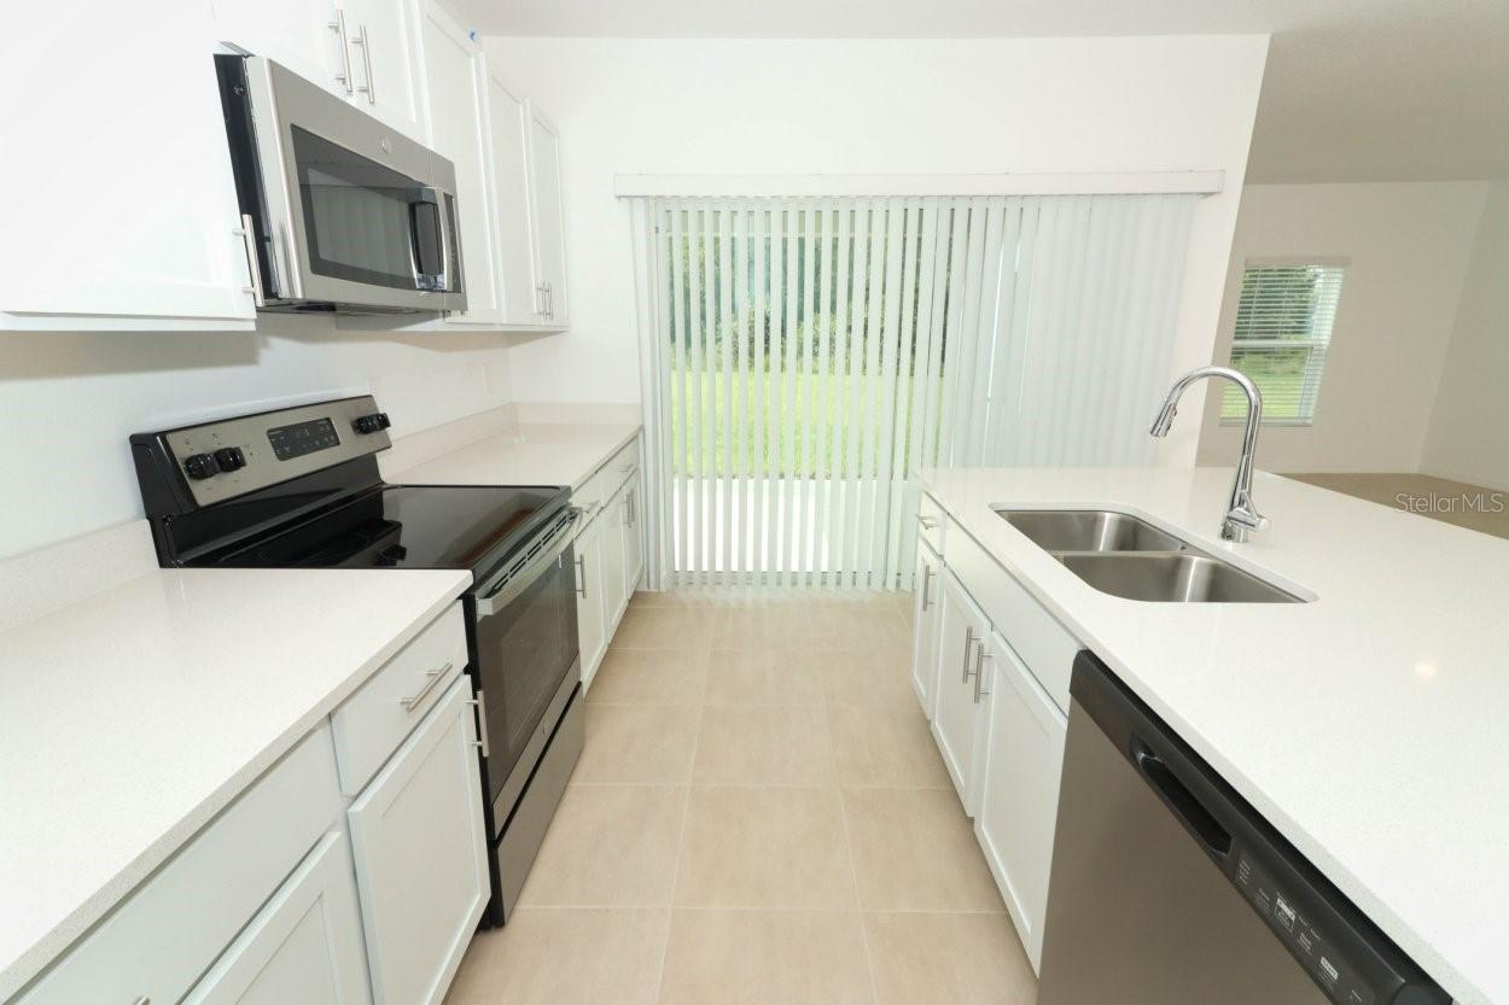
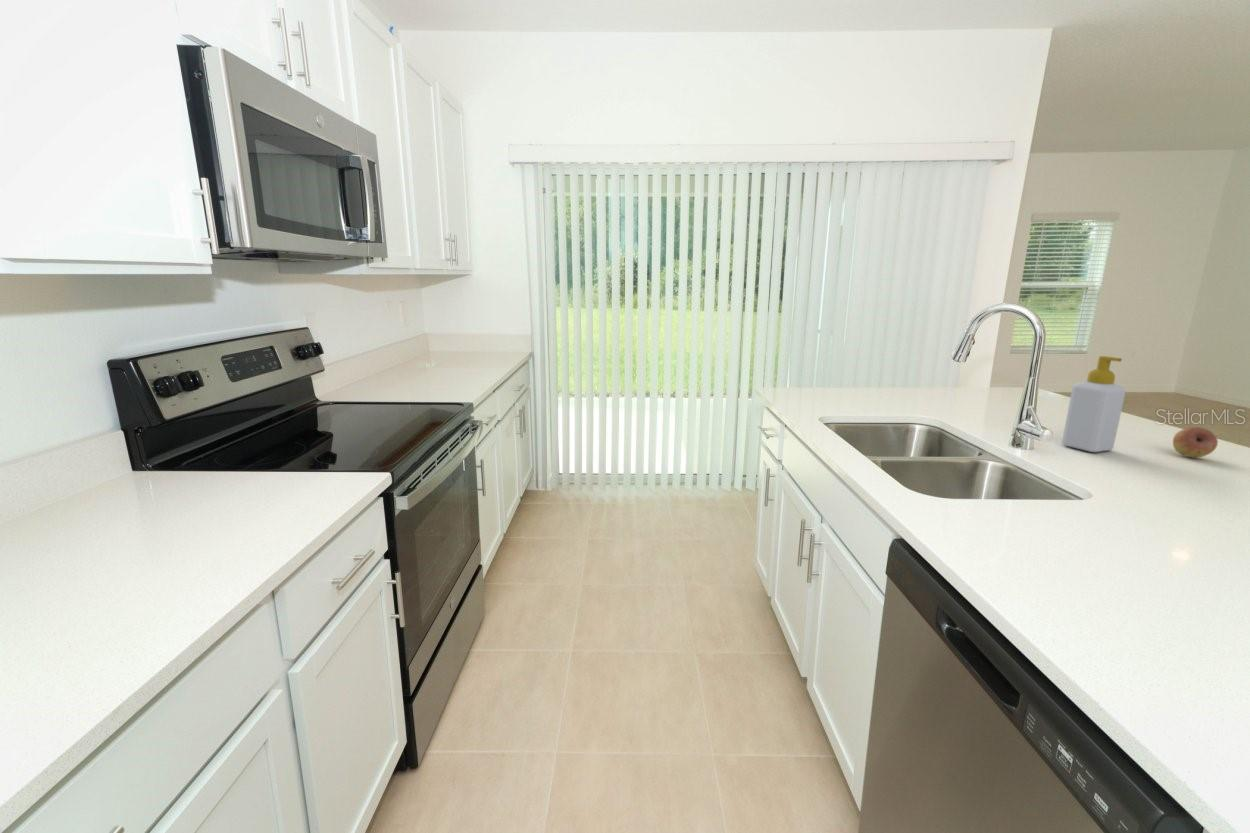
+ soap bottle [1061,355,1127,453]
+ fruit [1172,426,1219,458]
